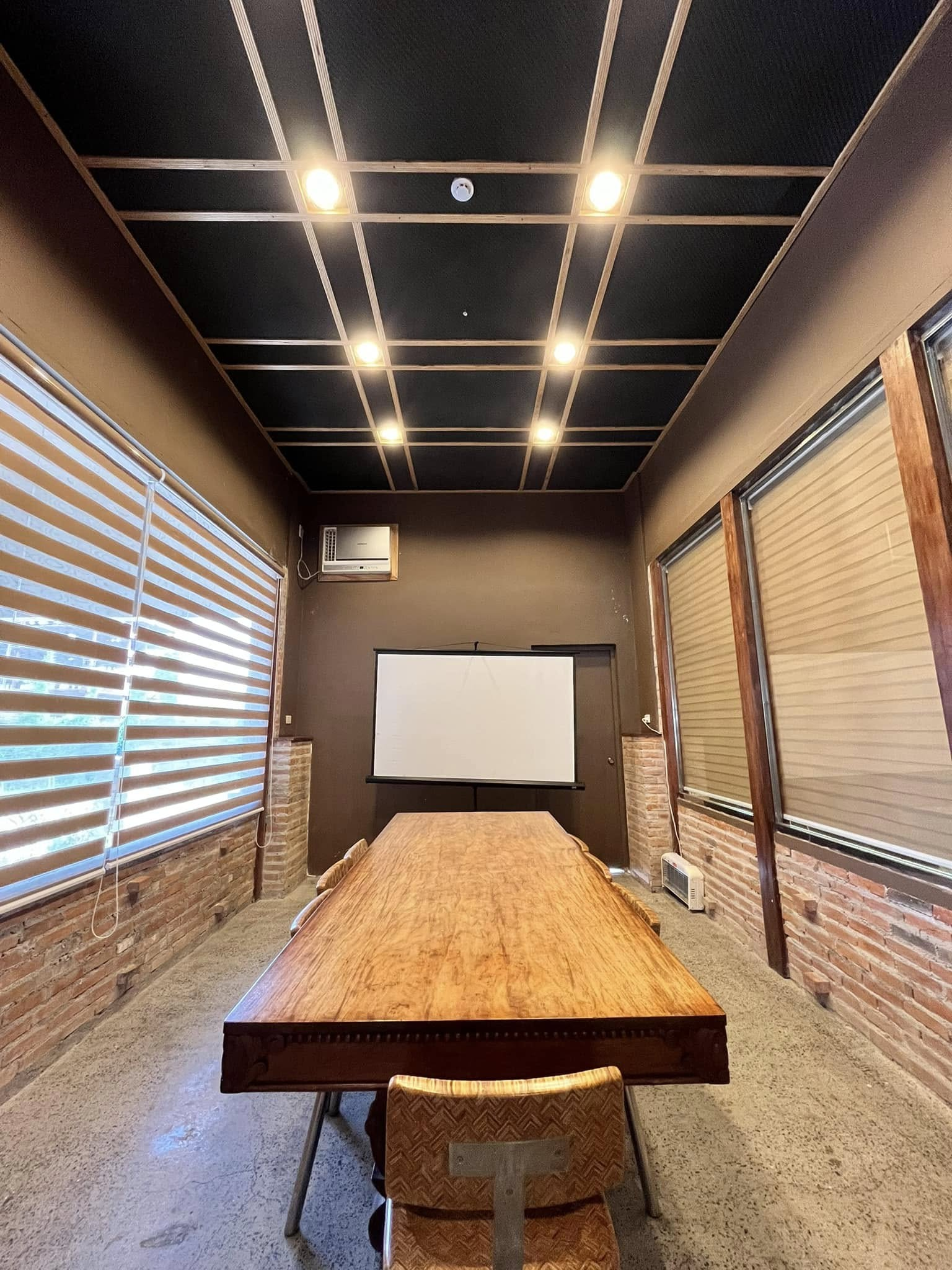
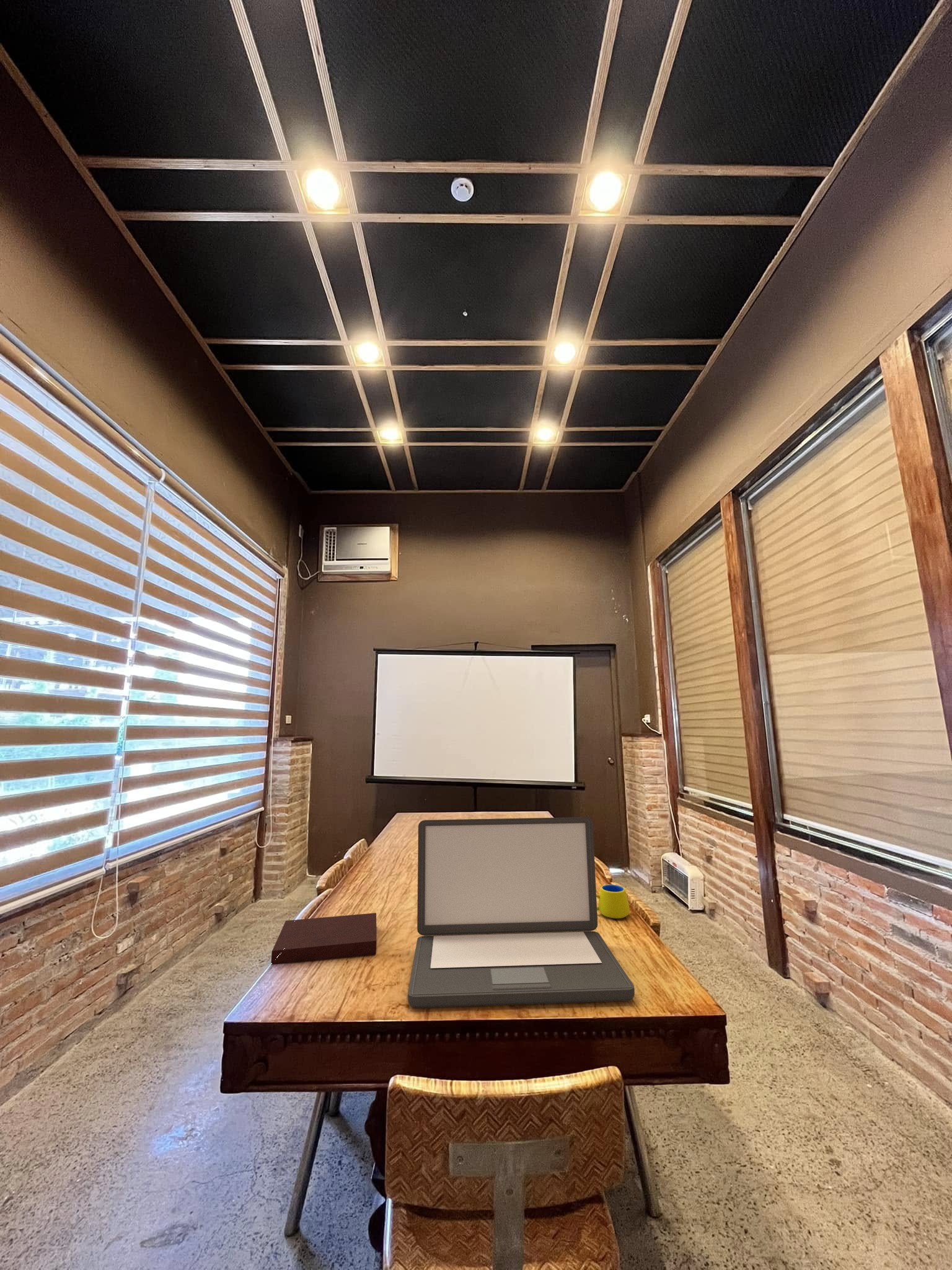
+ laptop [407,817,635,1009]
+ mug [596,884,630,919]
+ notebook [270,912,377,966]
